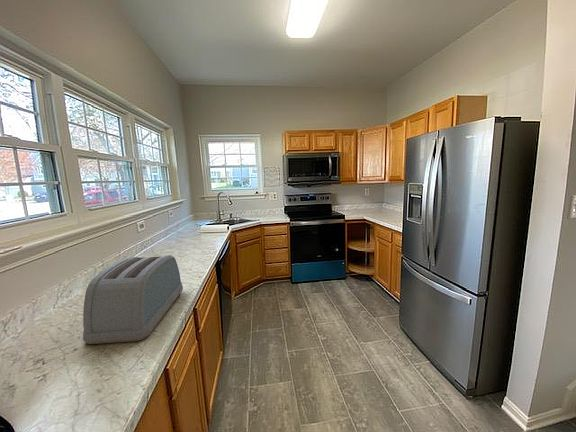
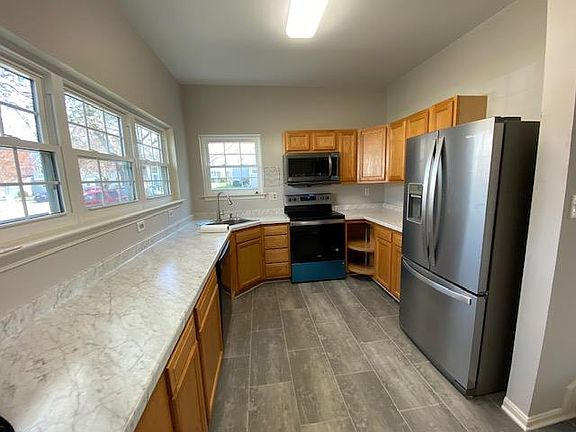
- toaster [82,254,184,345]
